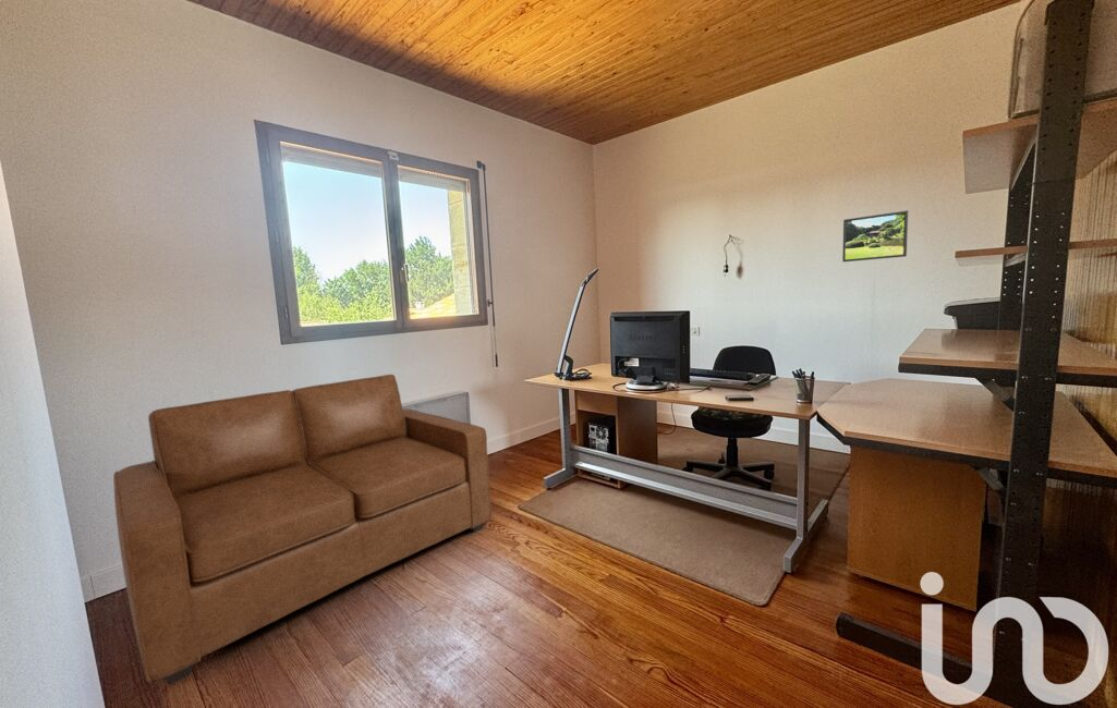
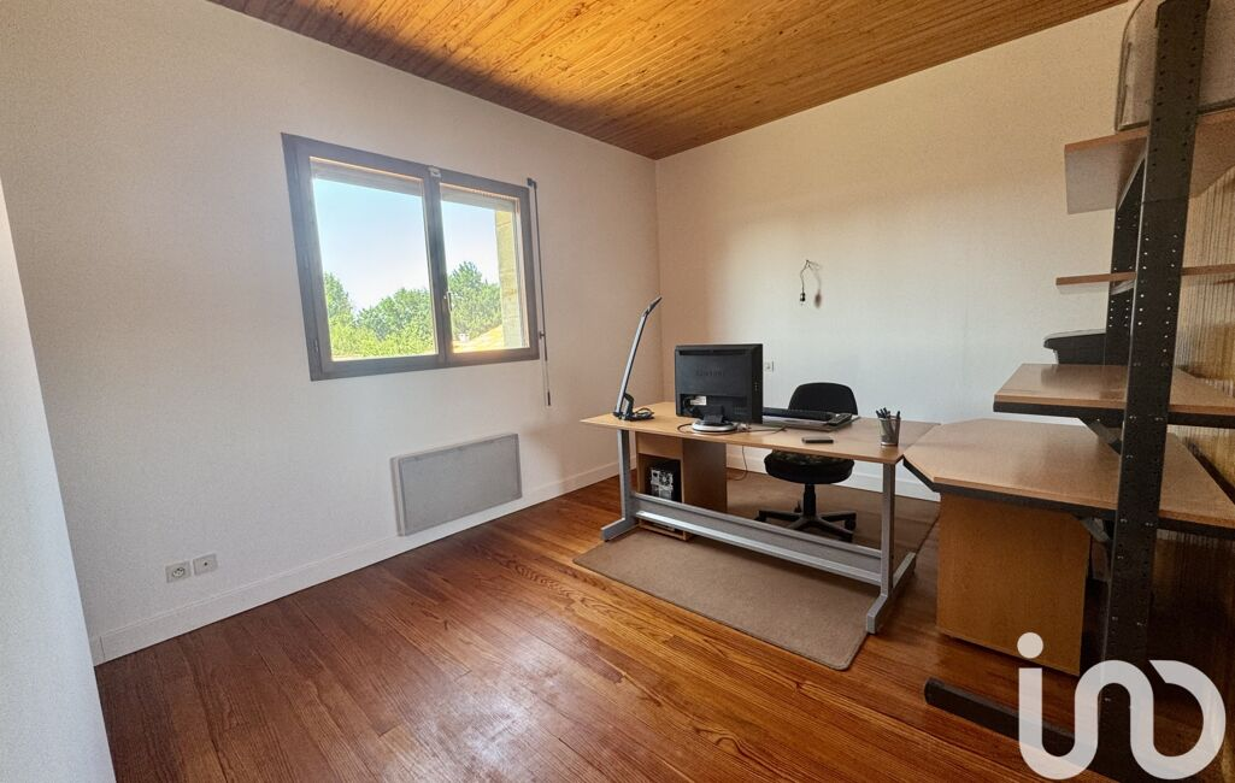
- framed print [841,209,909,263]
- sofa [112,374,493,686]
